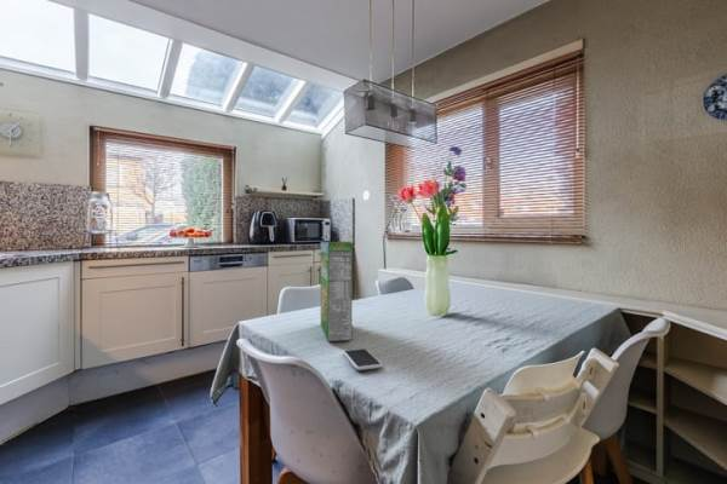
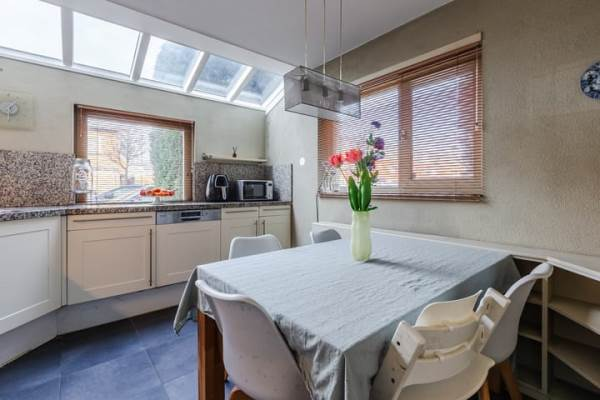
- smartphone [342,347,383,371]
- cereal box [320,241,353,342]
